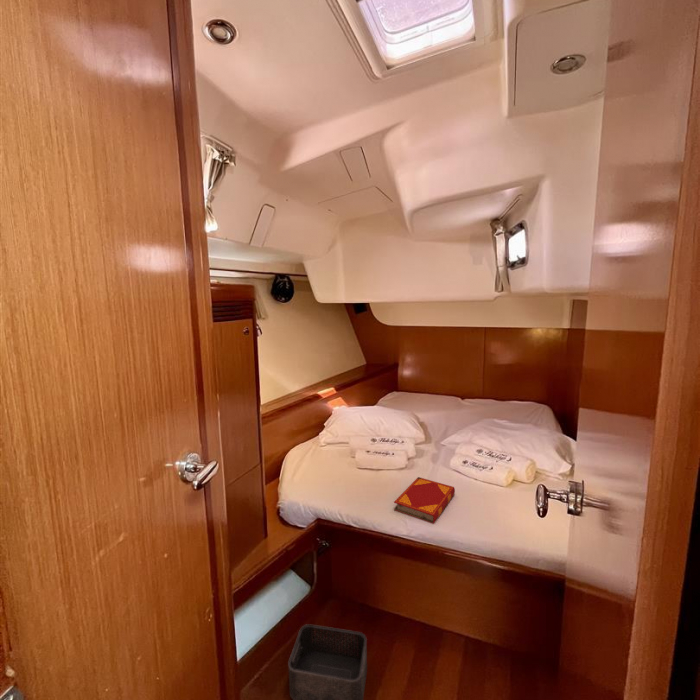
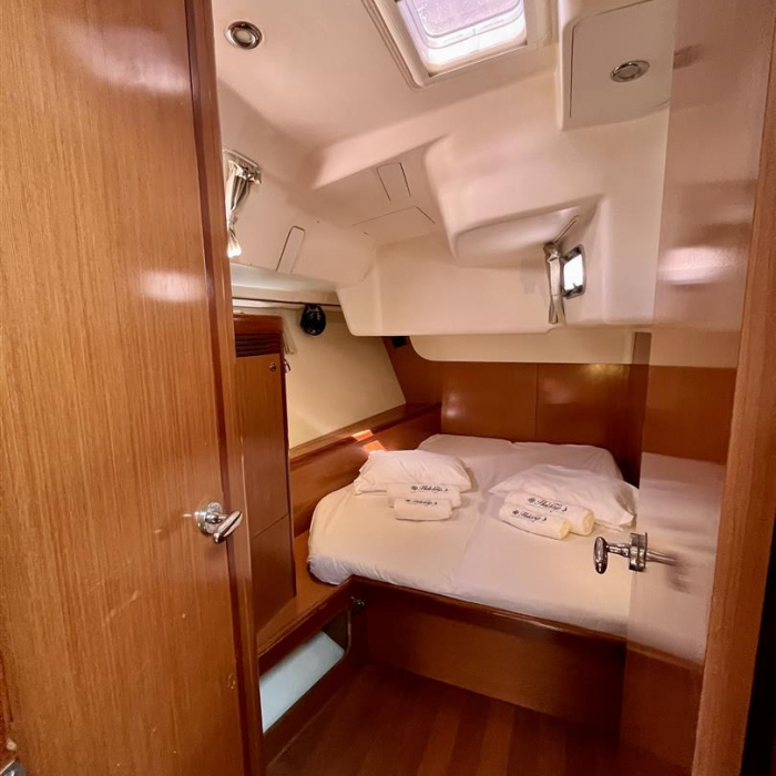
- storage bin [287,623,368,700]
- hardback book [393,476,456,525]
